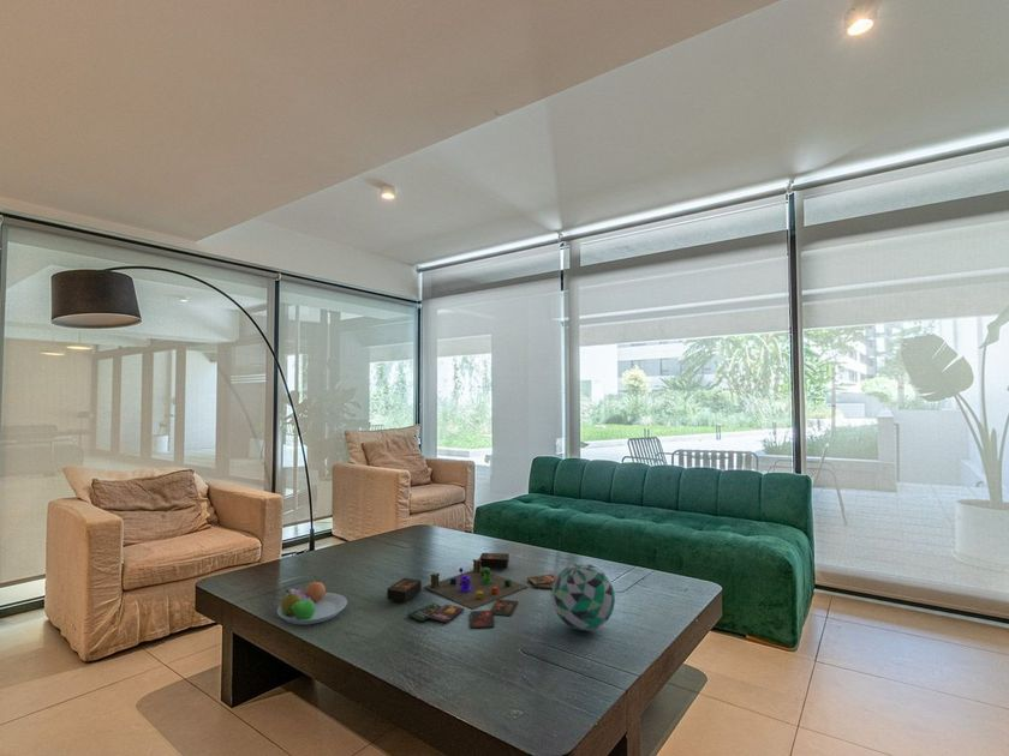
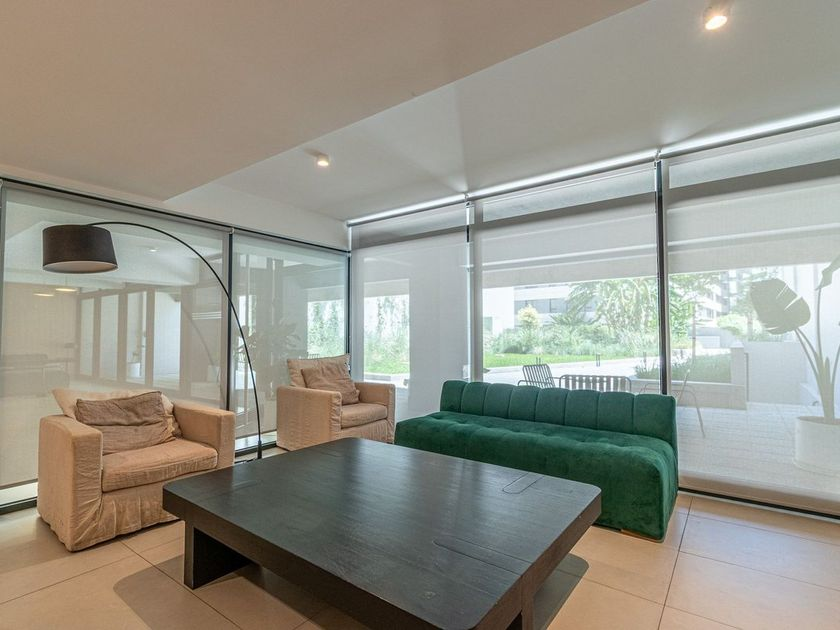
- fruit bowl [276,580,348,625]
- board game [386,552,557,629]
- decorative ball [550,562,616,632]
